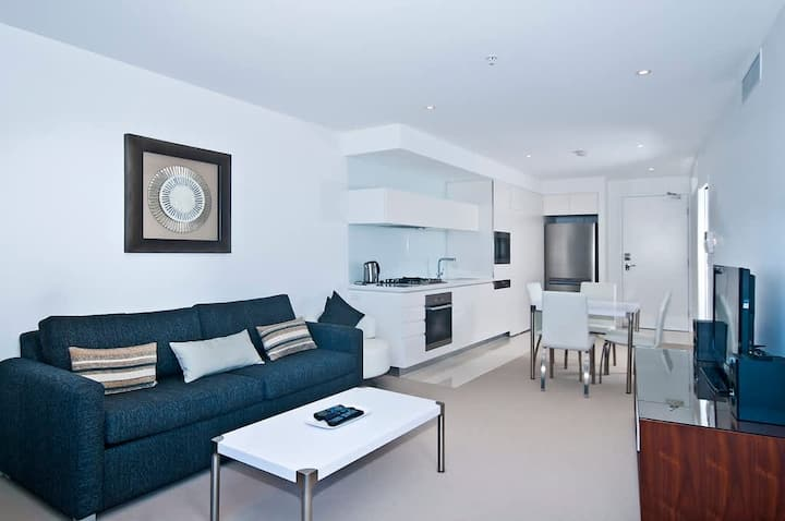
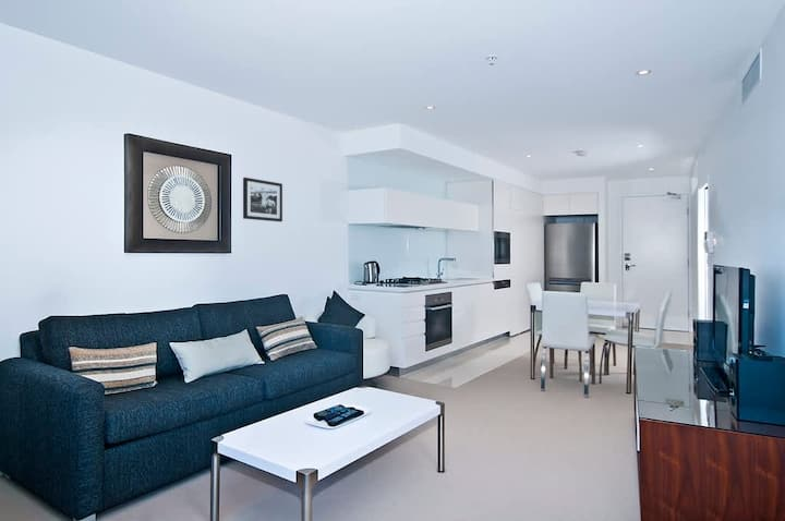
+ picture frame [242,177,283,222]
